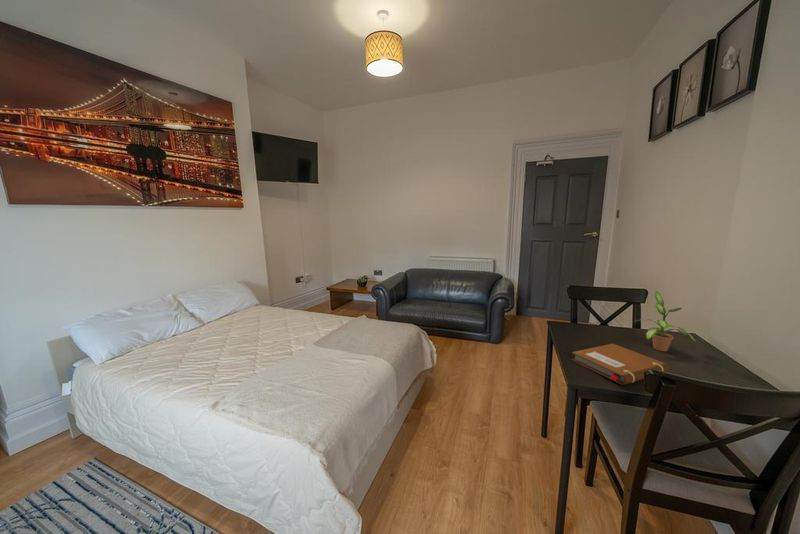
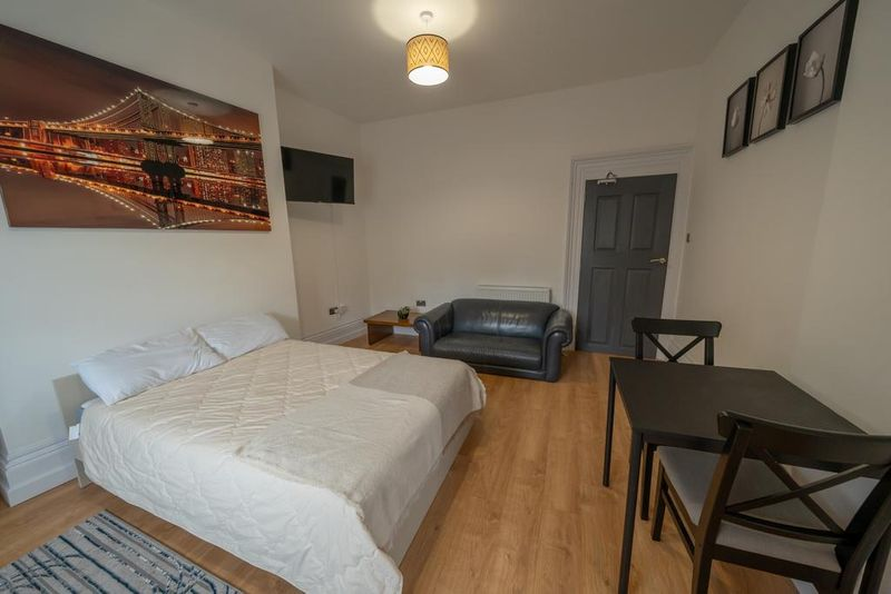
- notebook [571,343,670,386]
- potted plant [632,290,697,352]
